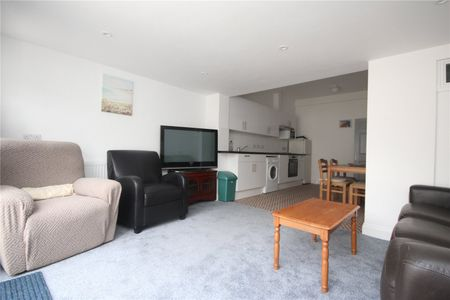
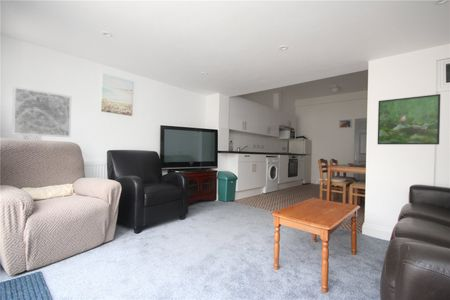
+ wall art [11,85,72,138]
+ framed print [377,93,441,145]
